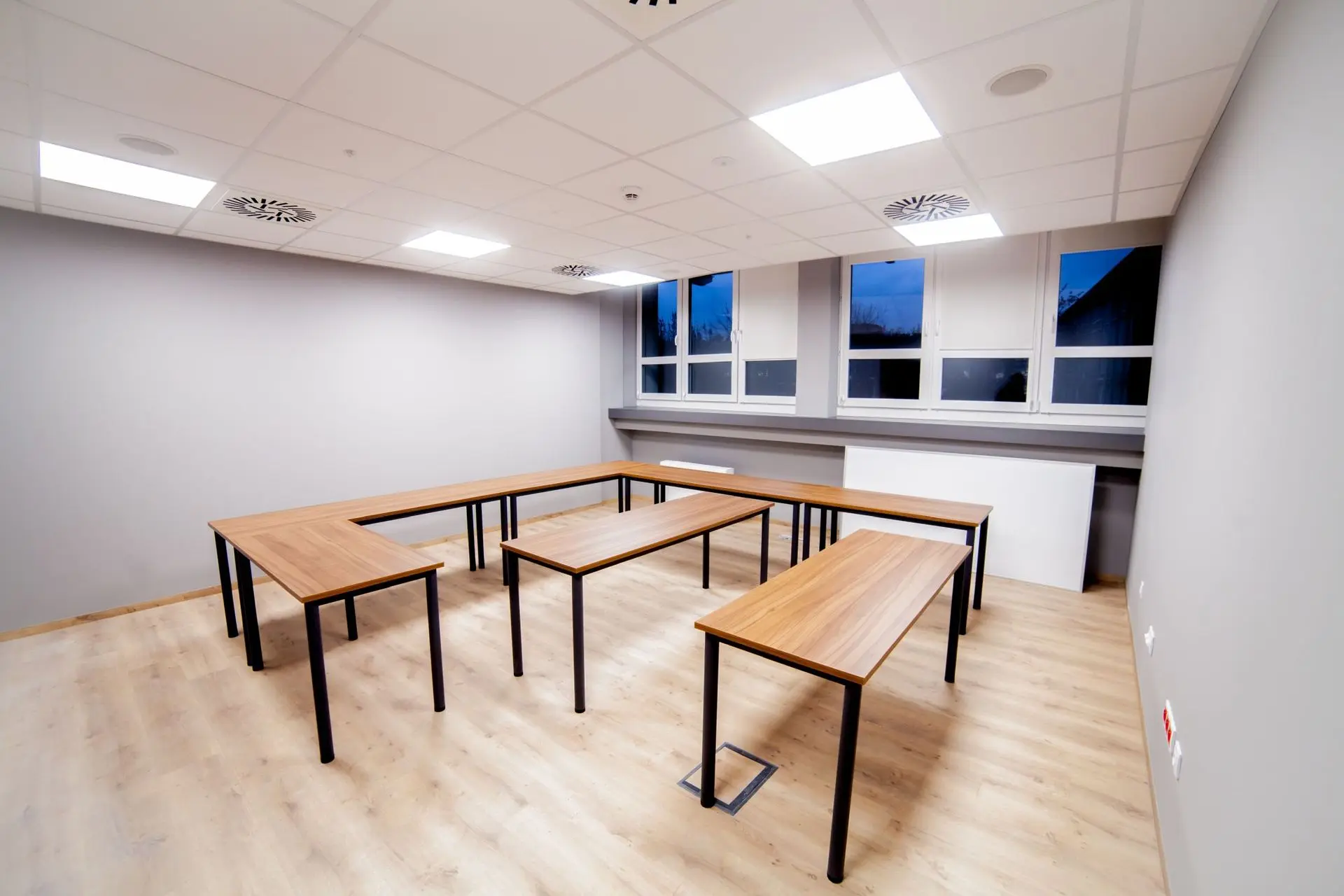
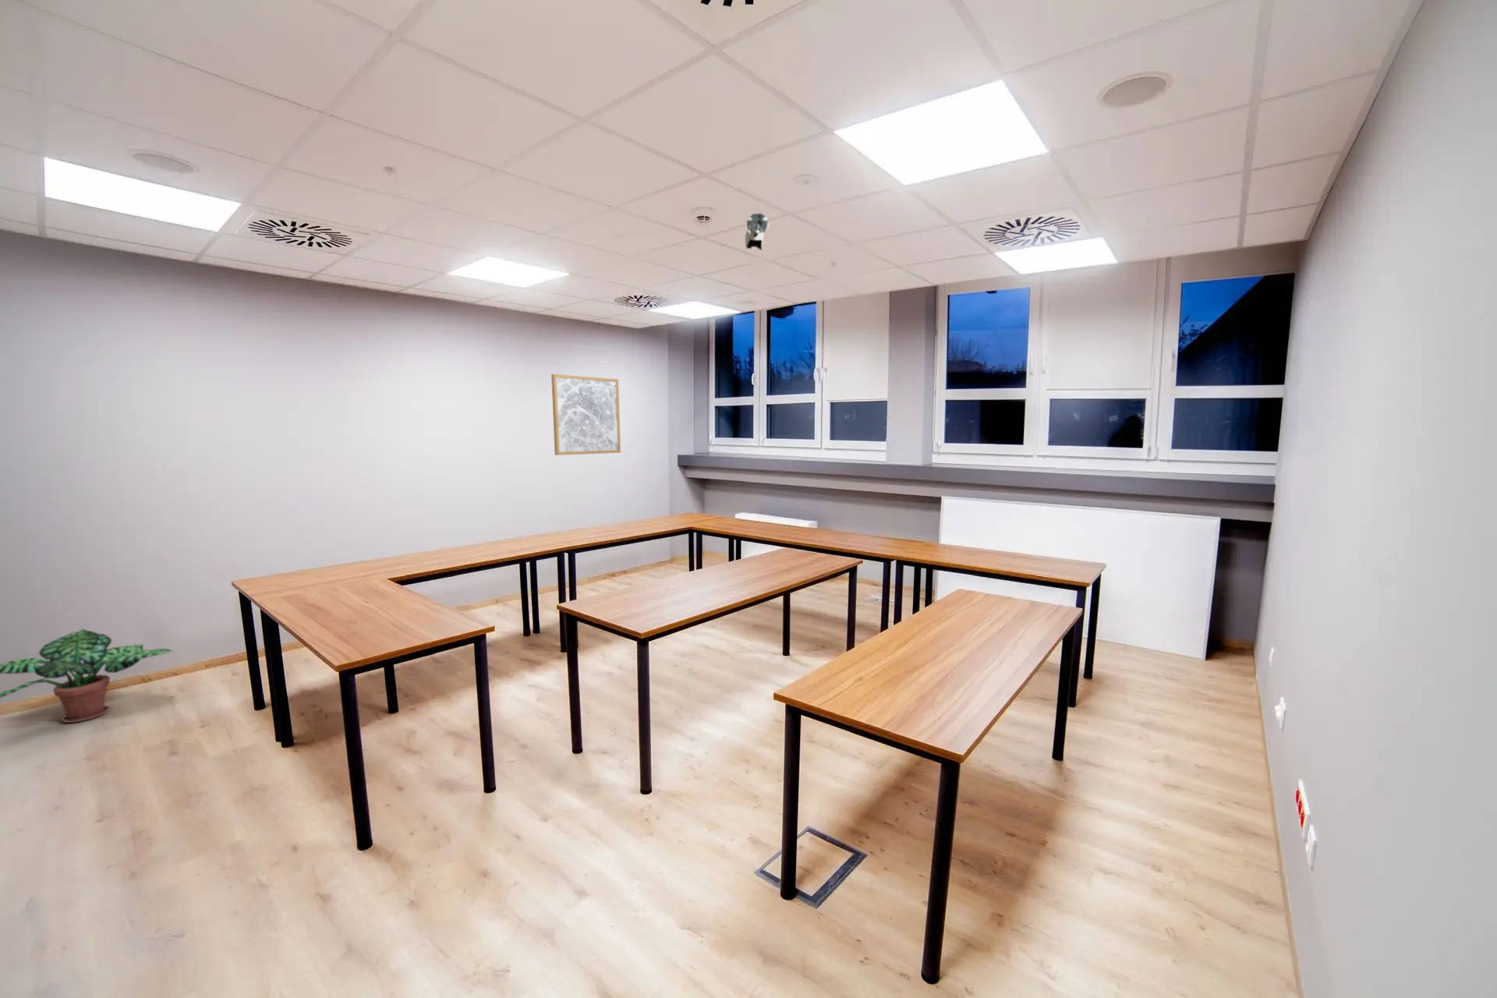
+ potted plant [0,628,175,724]
+ security camera [744,212,770,251]
+ wall art [550,373,622,456]
